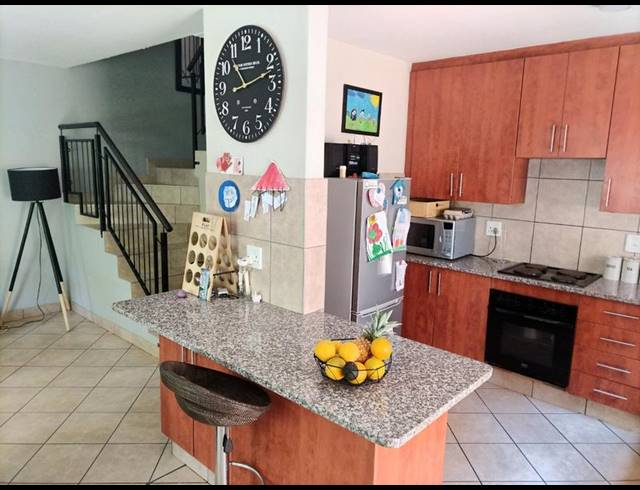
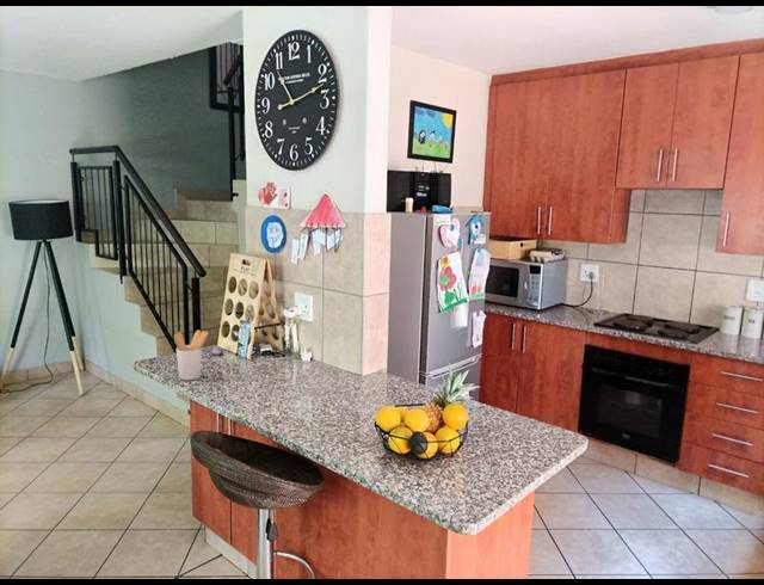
+ utensil holder [173,330,209,381]
